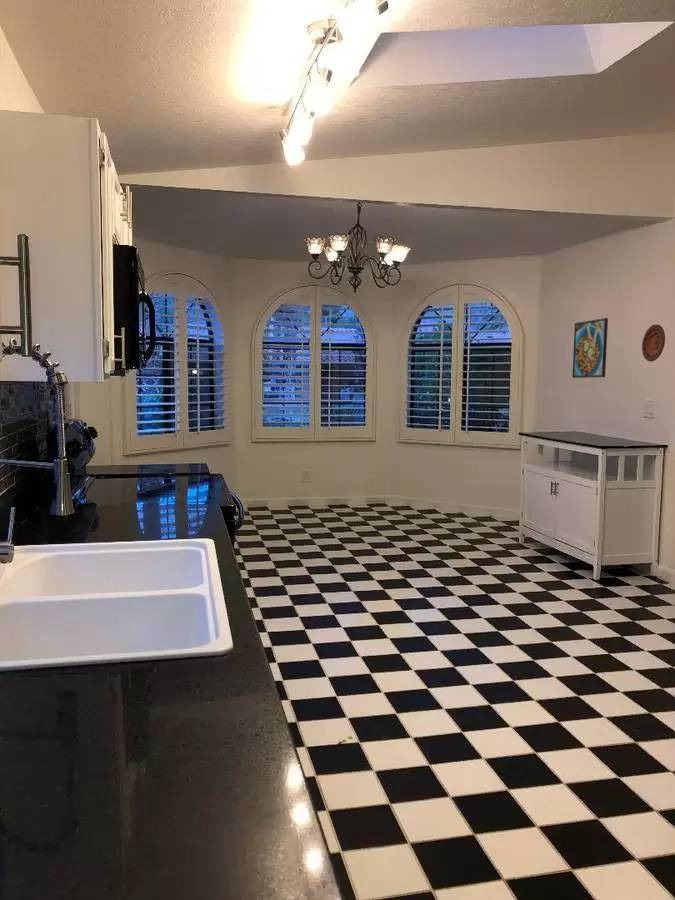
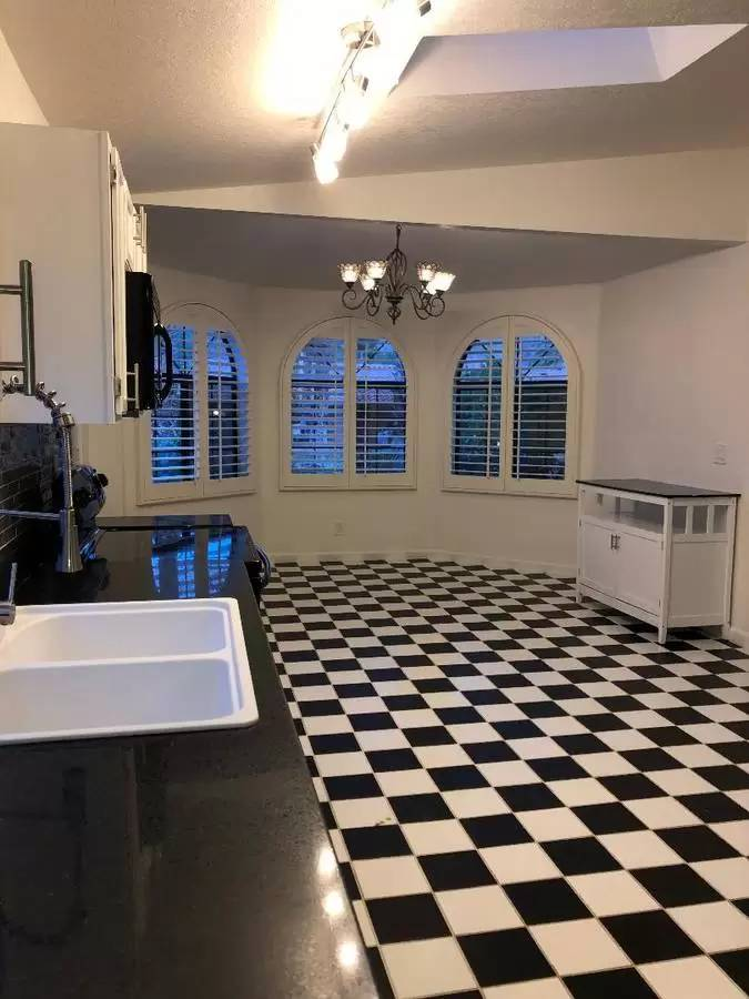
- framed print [571,317,609,379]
- decorative plate [641,324,666,363]
